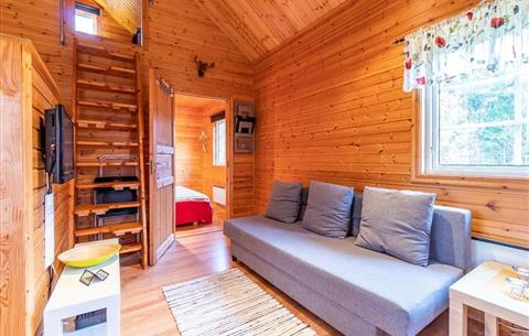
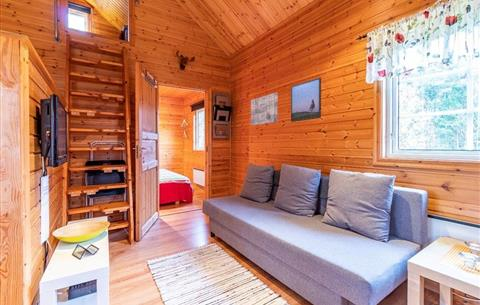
+ wall art [250,92,279,126]
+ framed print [290,77,322,123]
